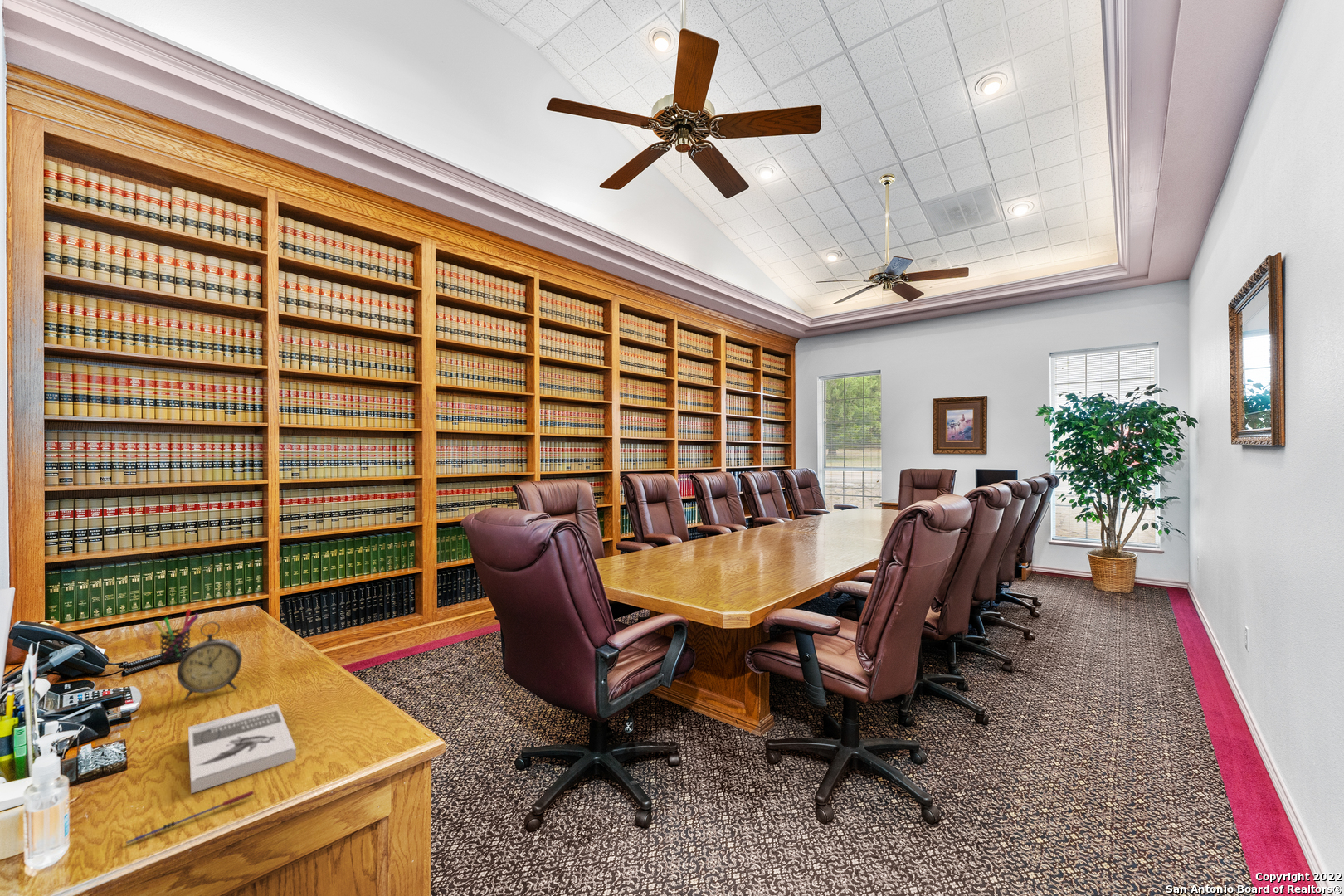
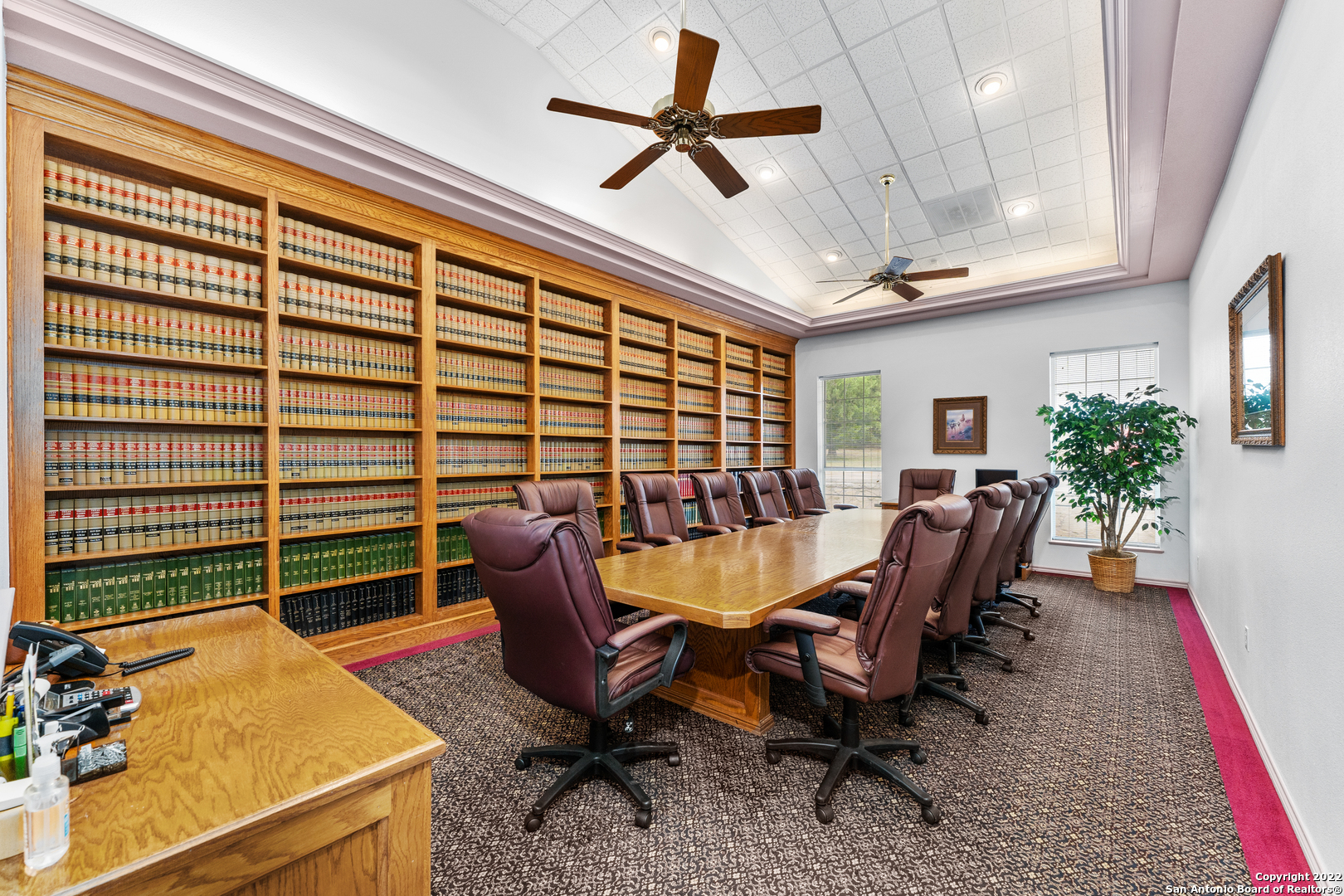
- alarm clock [176,621,243,701]
- pen holder [153,608,199,665]
- book [187,703,297,795]
- pen [125,790,255,845]
